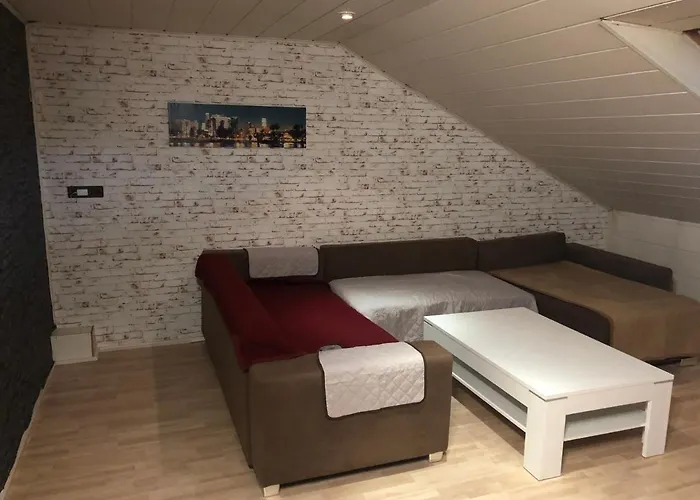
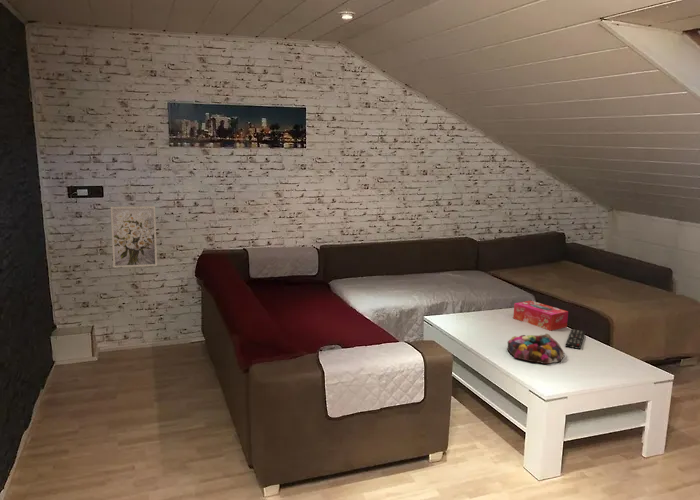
+ wall art [110,205,158,268]
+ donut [506,333,565,365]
+ tissue box [512,299,569,332]
+ remote control [564,328,586,350]
